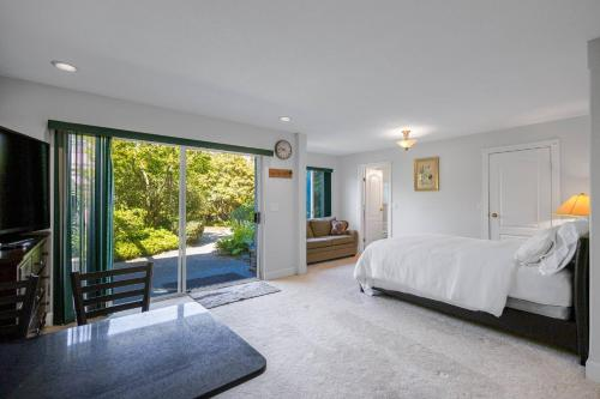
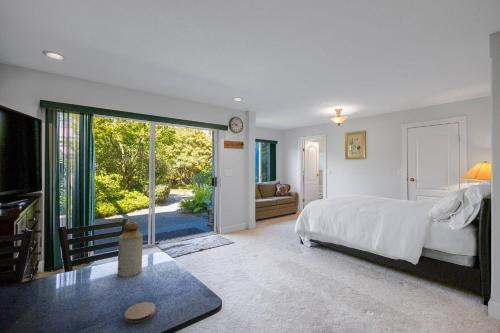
+ bottle [117,221,144,278]
+ coaster [124,301,157,324]
